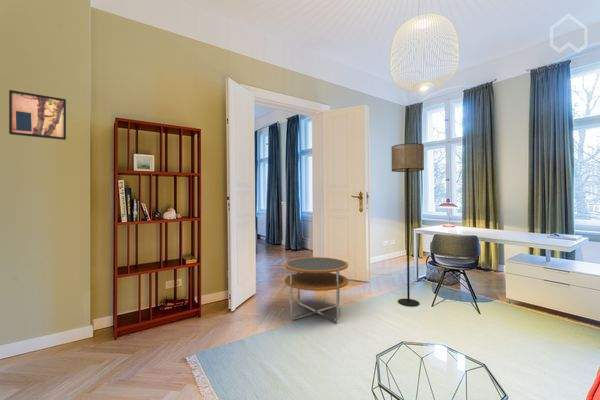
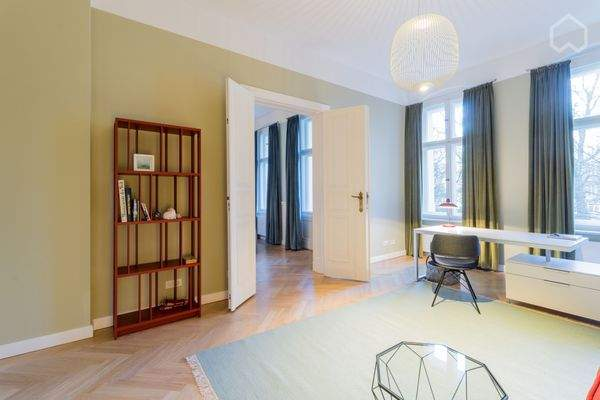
- side table [284,256,349,323]
- floor lamp [390,142,425,307]
- wall art [8,89,67,141]
